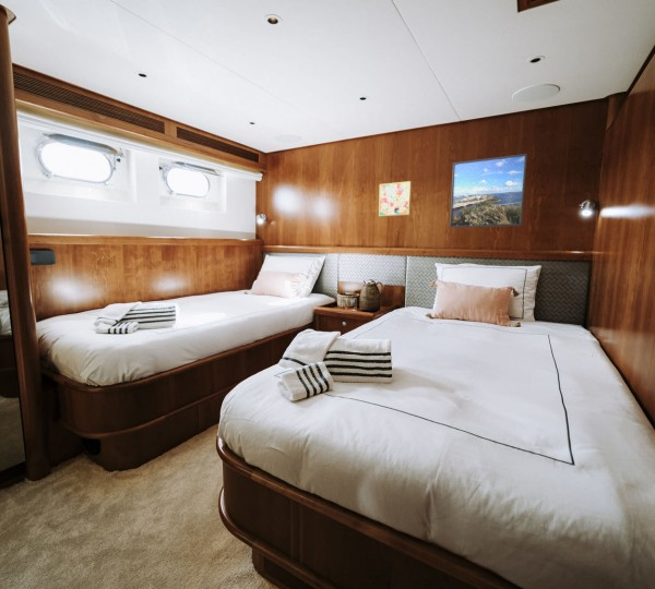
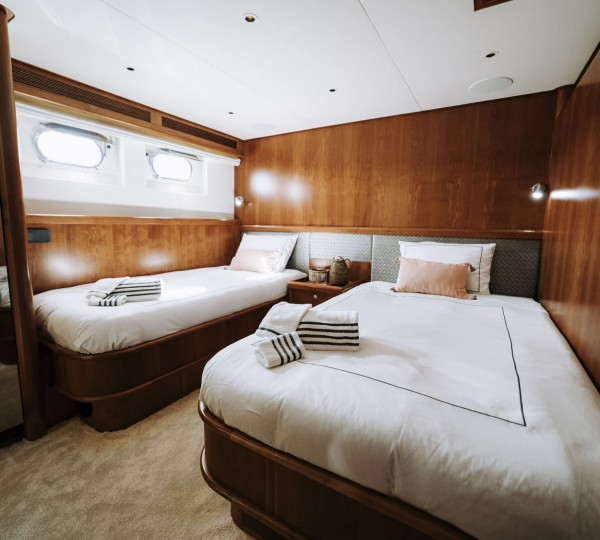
- wall art [378,180,413,218]
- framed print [449,153,528,229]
